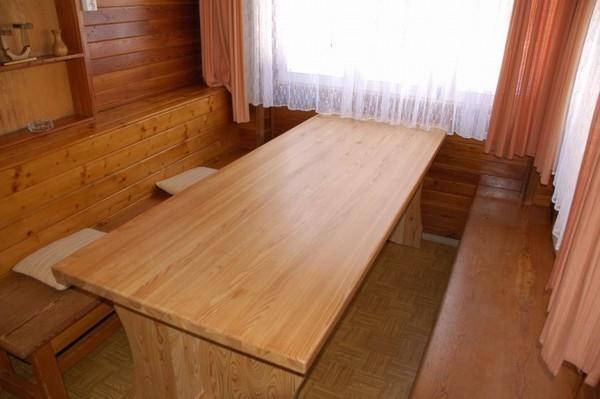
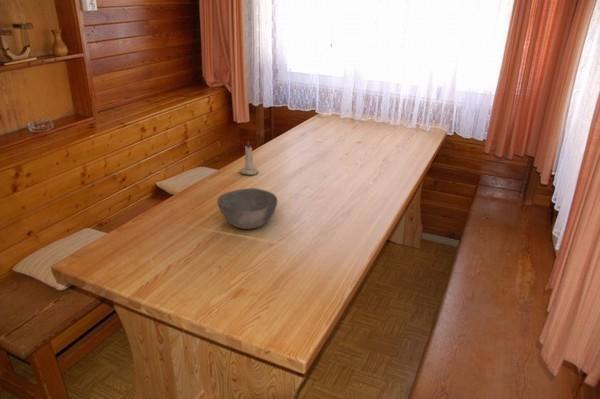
+ bowl [216,187,278,230]
+ candle [238,140,260,176]
